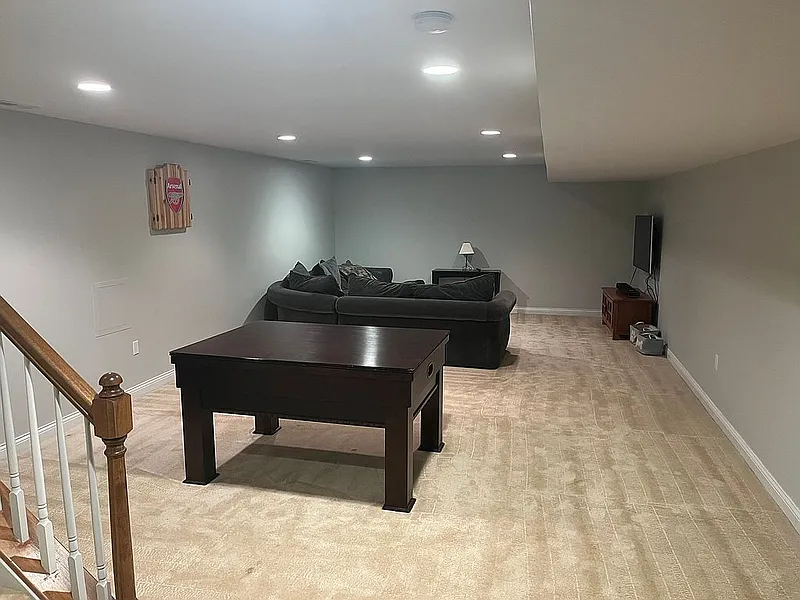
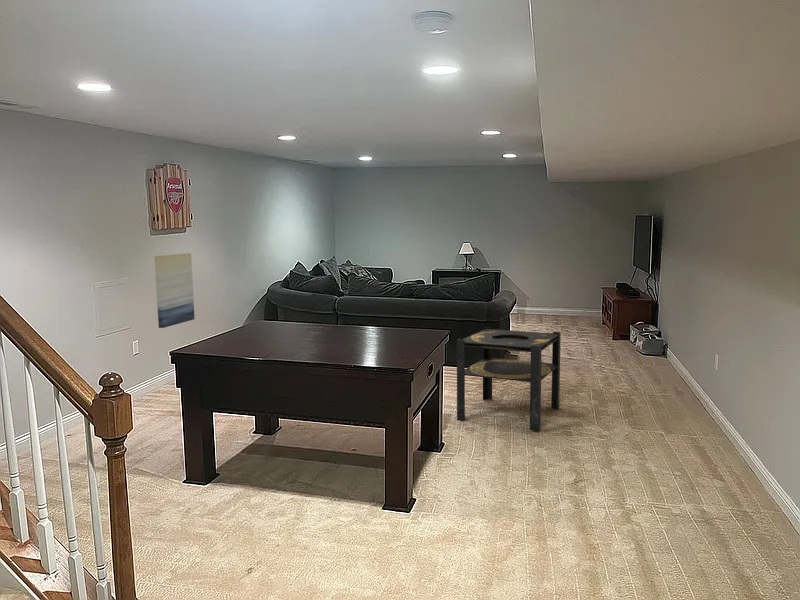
+ side table [456,326,562,432]
+ wall art [153,252,196,329]
